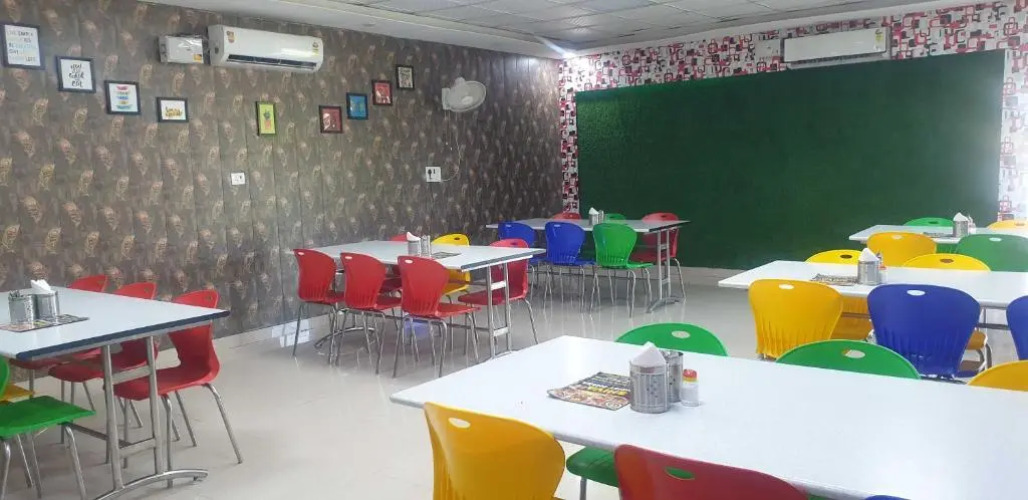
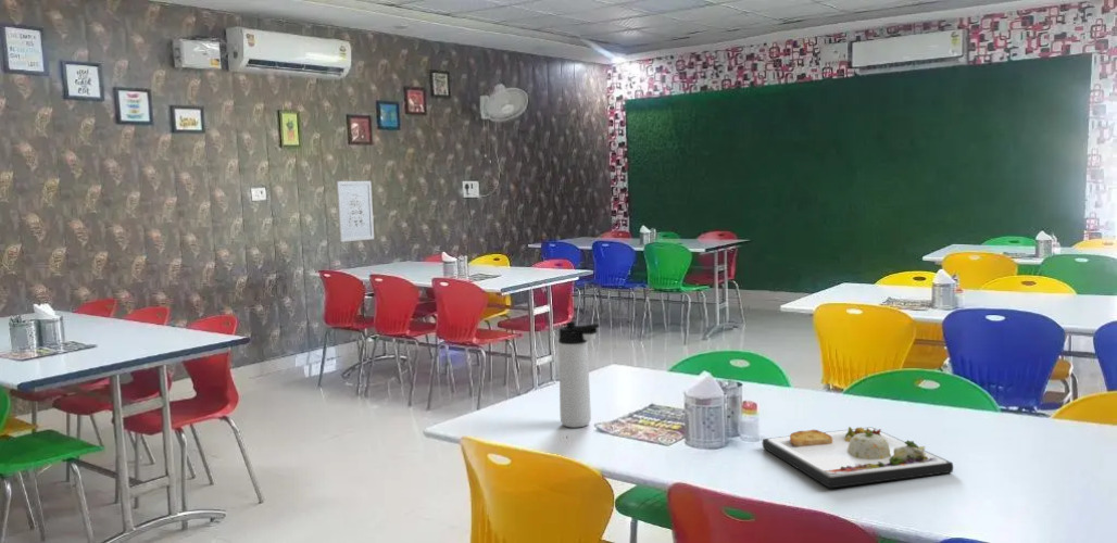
+ dinner plate [762,426,954,489]
+ wall art [336,180,375,243]
+ thermos bottle [557,320,600,429]
